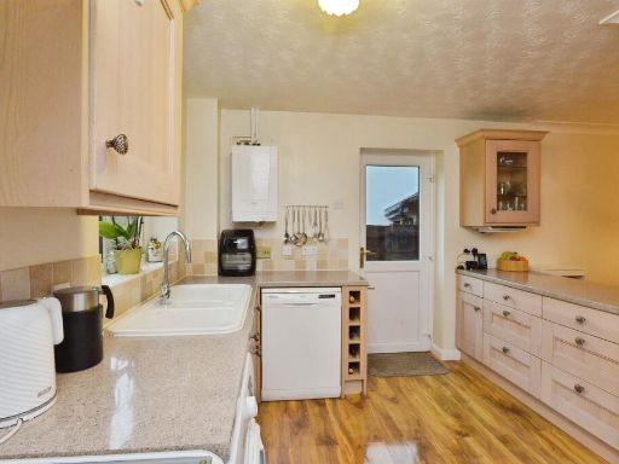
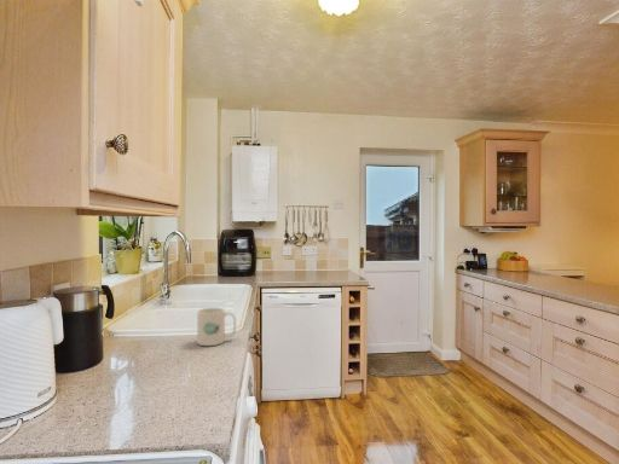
+ mug [196,307,237,347]
